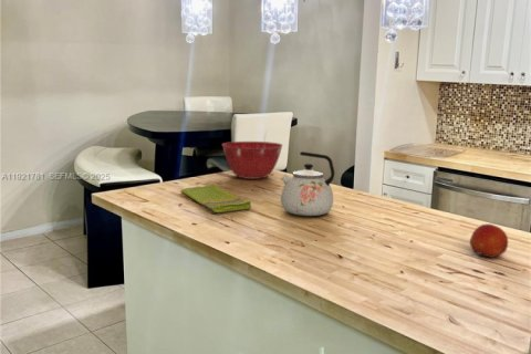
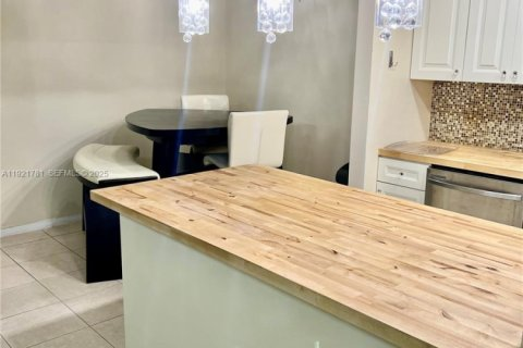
- dish towel [180,183,252,214]
- kettle [280,150,335,217]
- mixing bowl [221,140,284,180]
- fruit [469,222,509,259]
